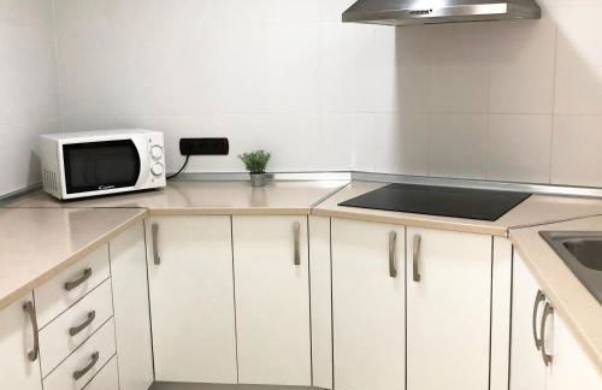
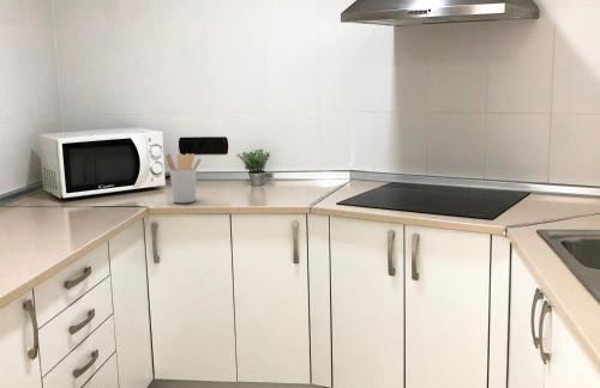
+ utensil holder [166,152,203,204]
